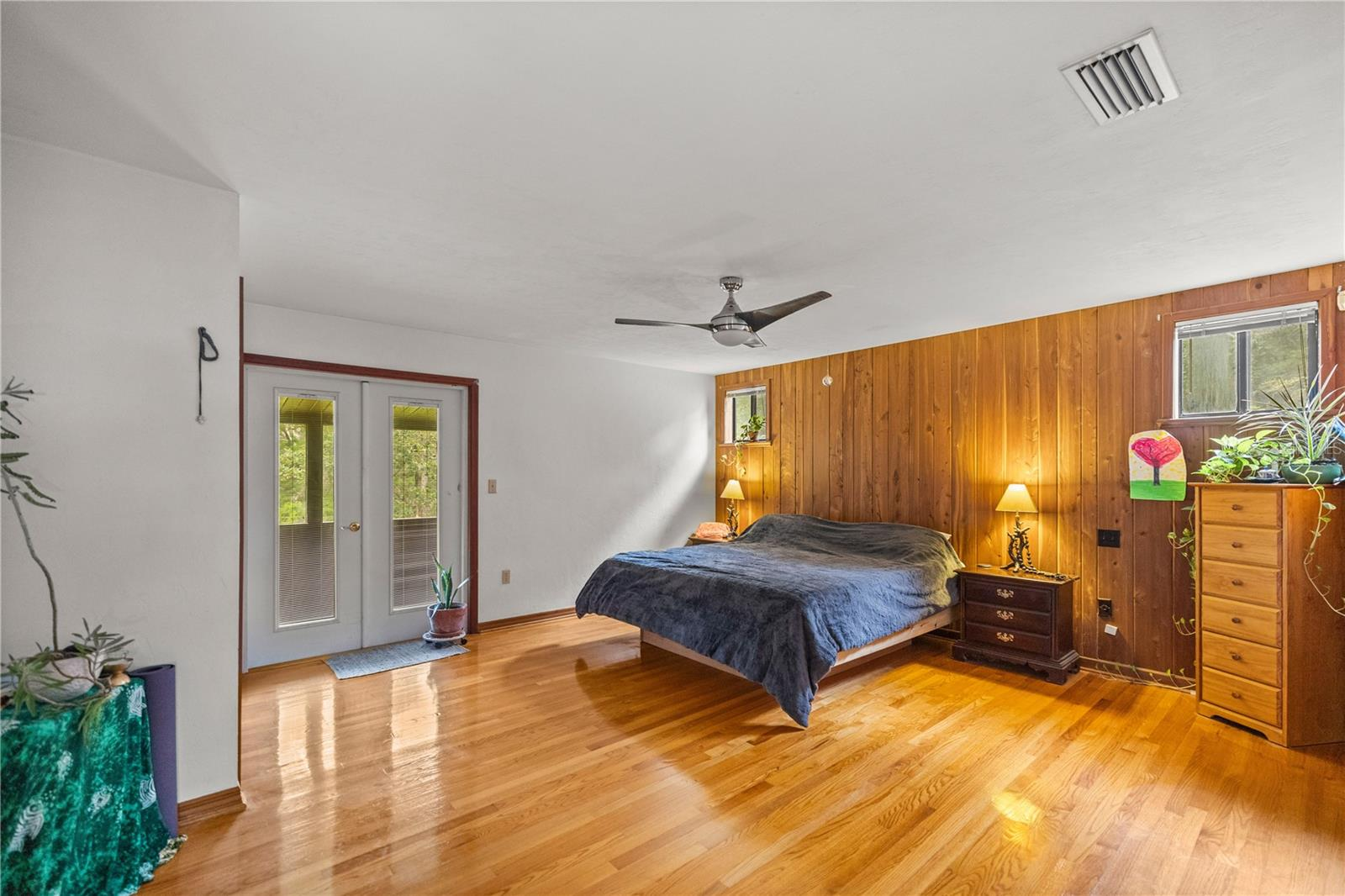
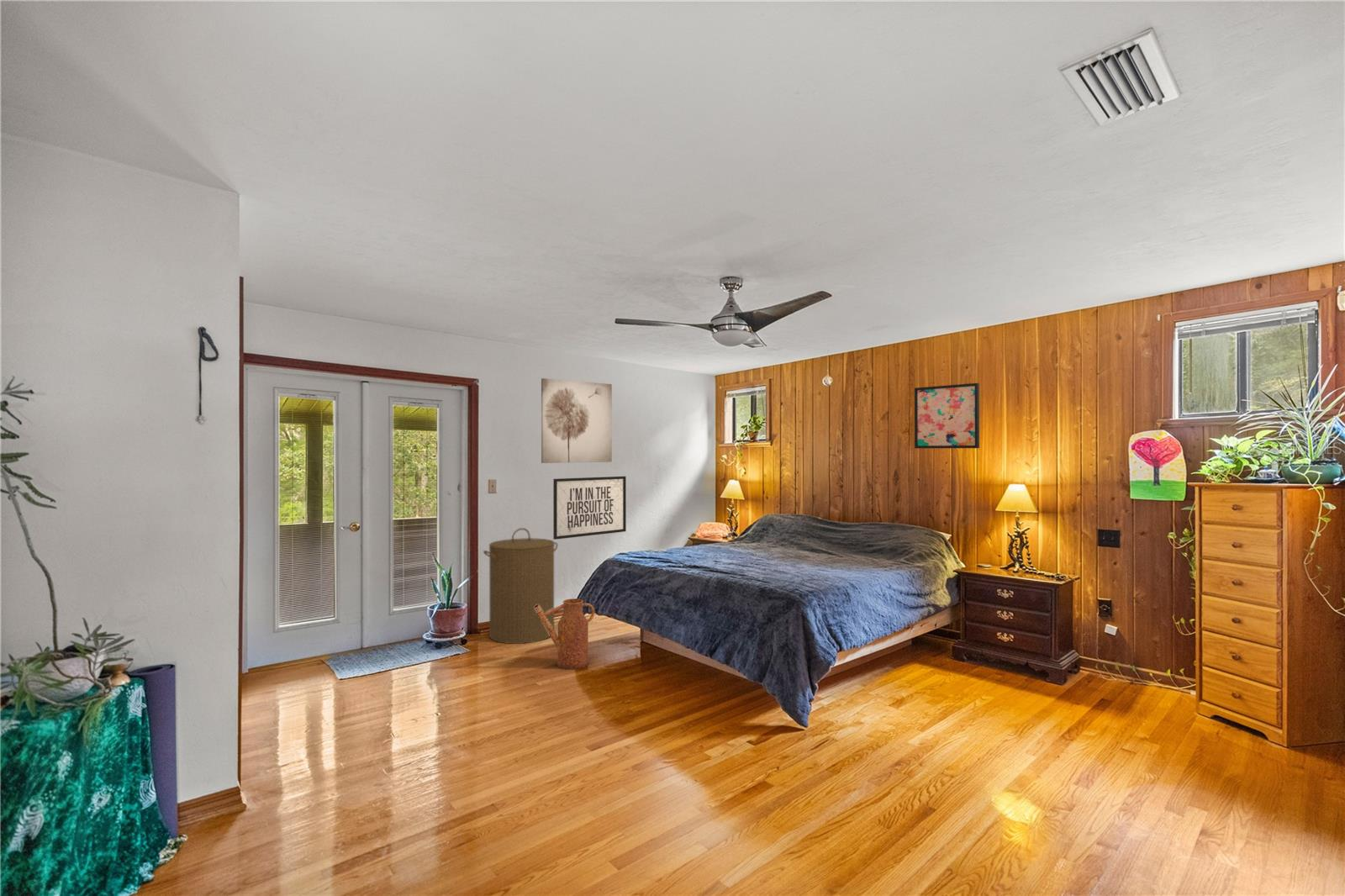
+ laundry hamper [483,527,559,645]
+ wall art [914,382,980,449]
+ watering can [535,598,595,671]
+ mirror [552,476,627,540]
+ wall art [541,377,613,464]
